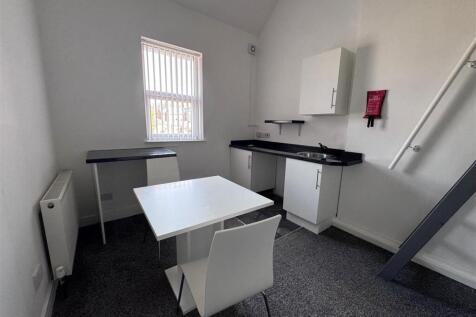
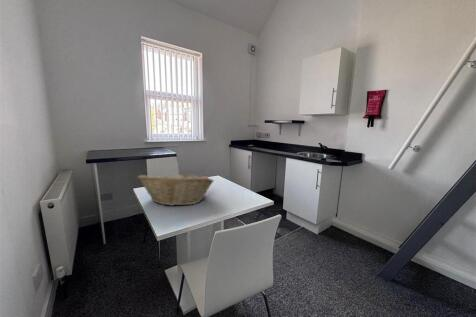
+ fruit basket [136,173,215,207]
